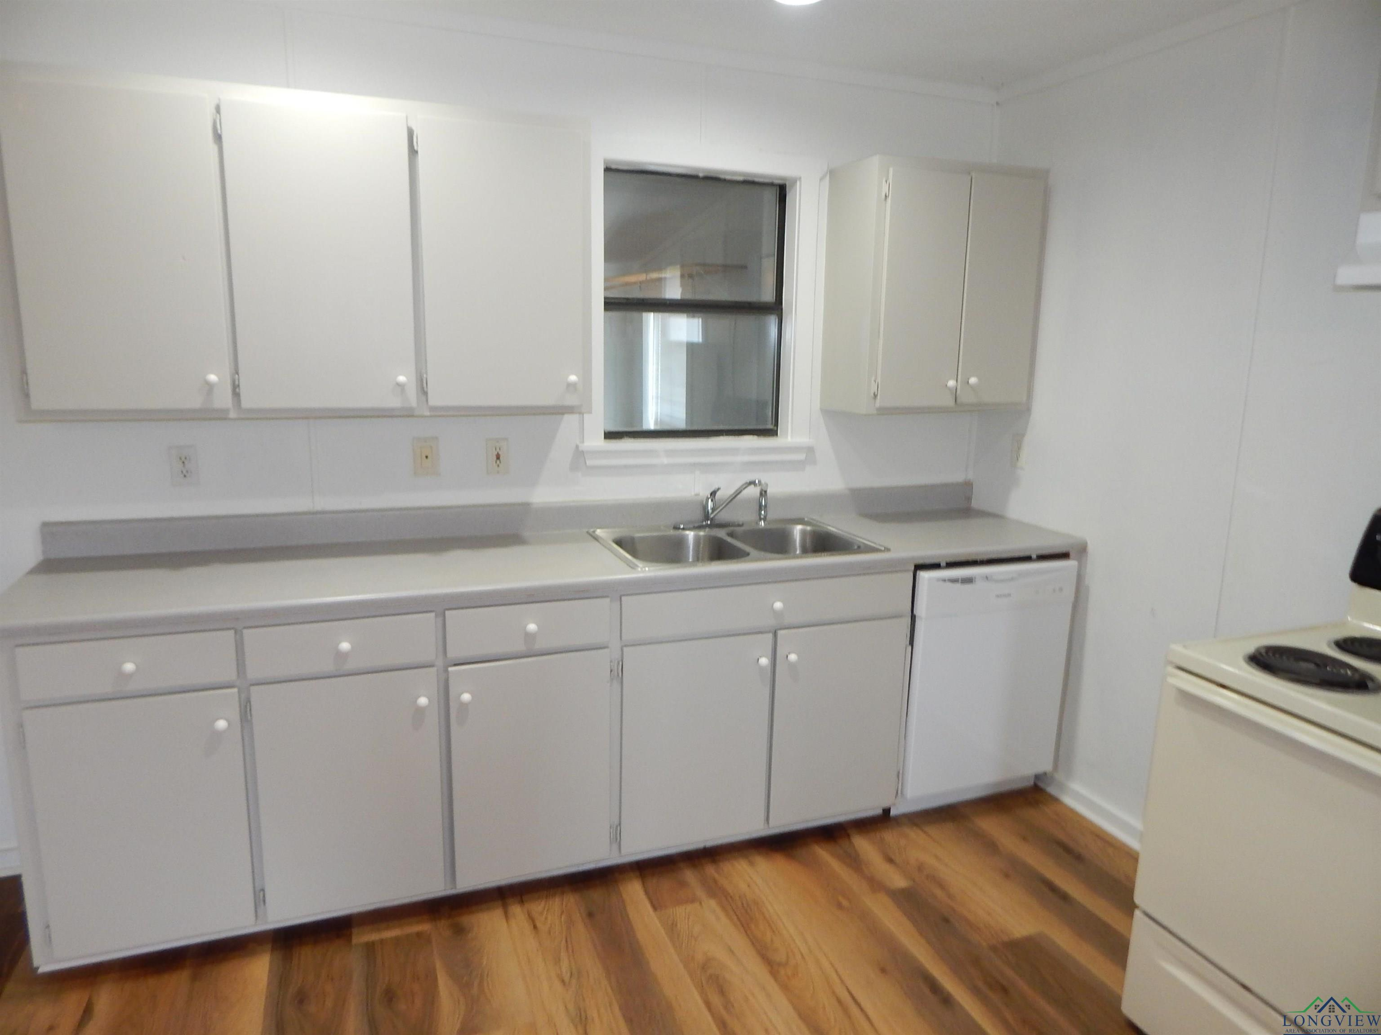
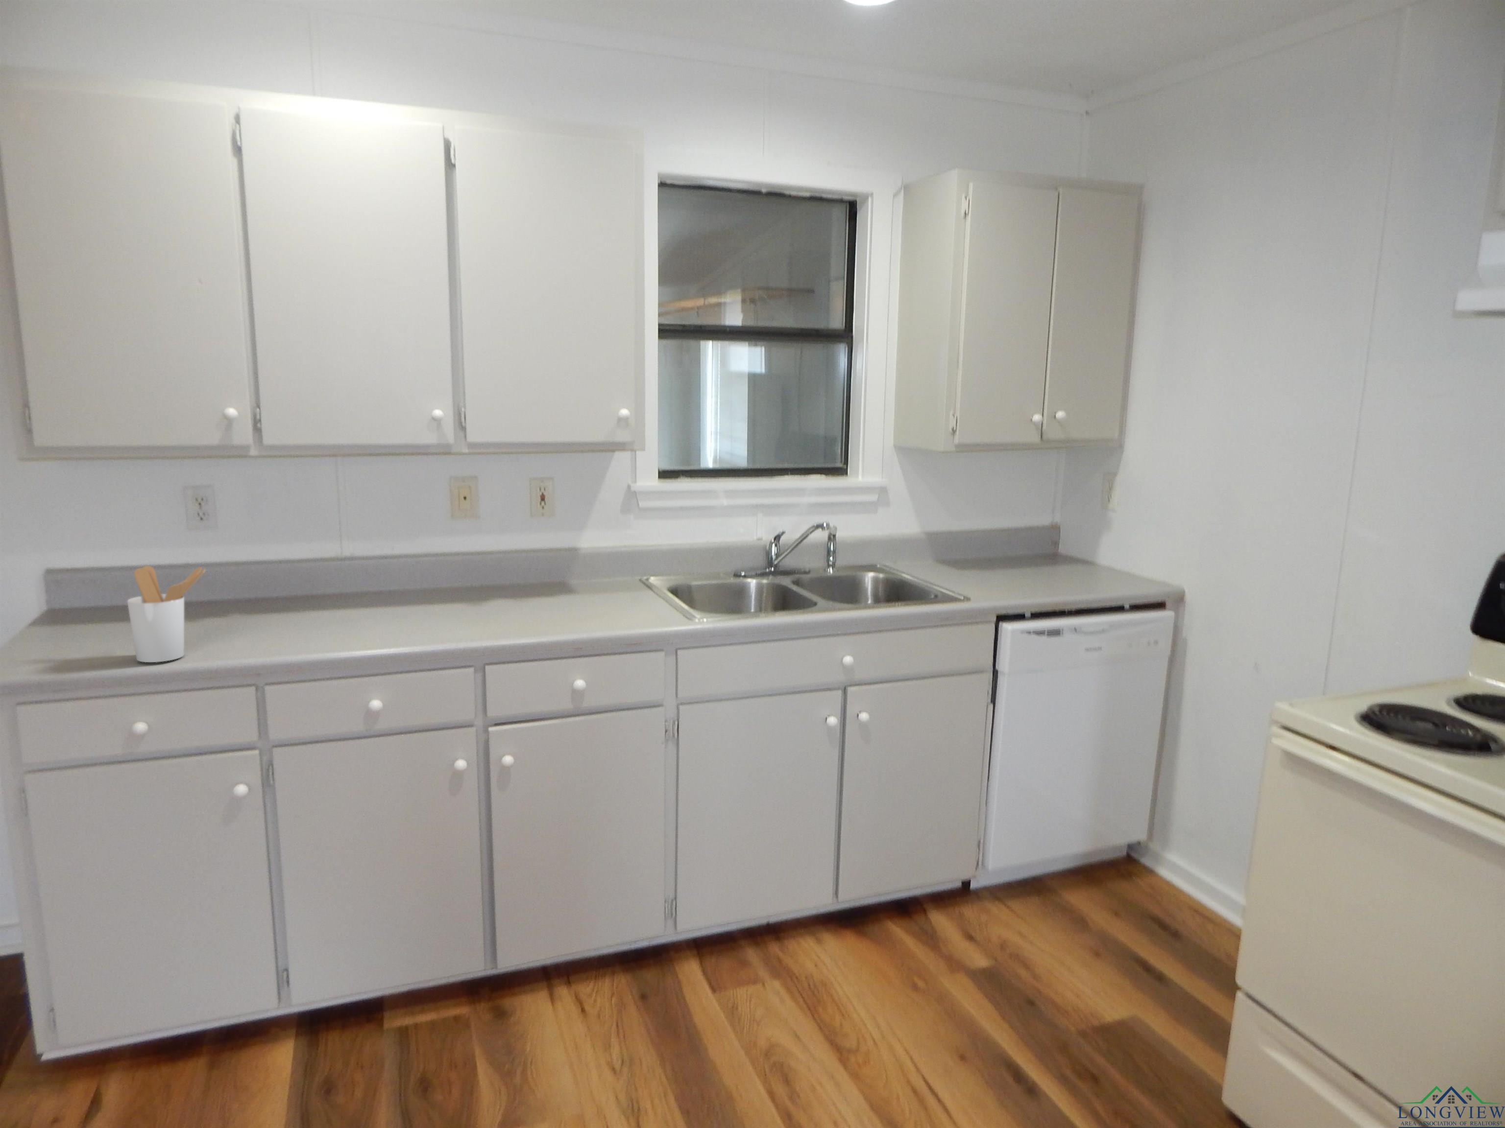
+ utensil holder [127,565,206,662]
